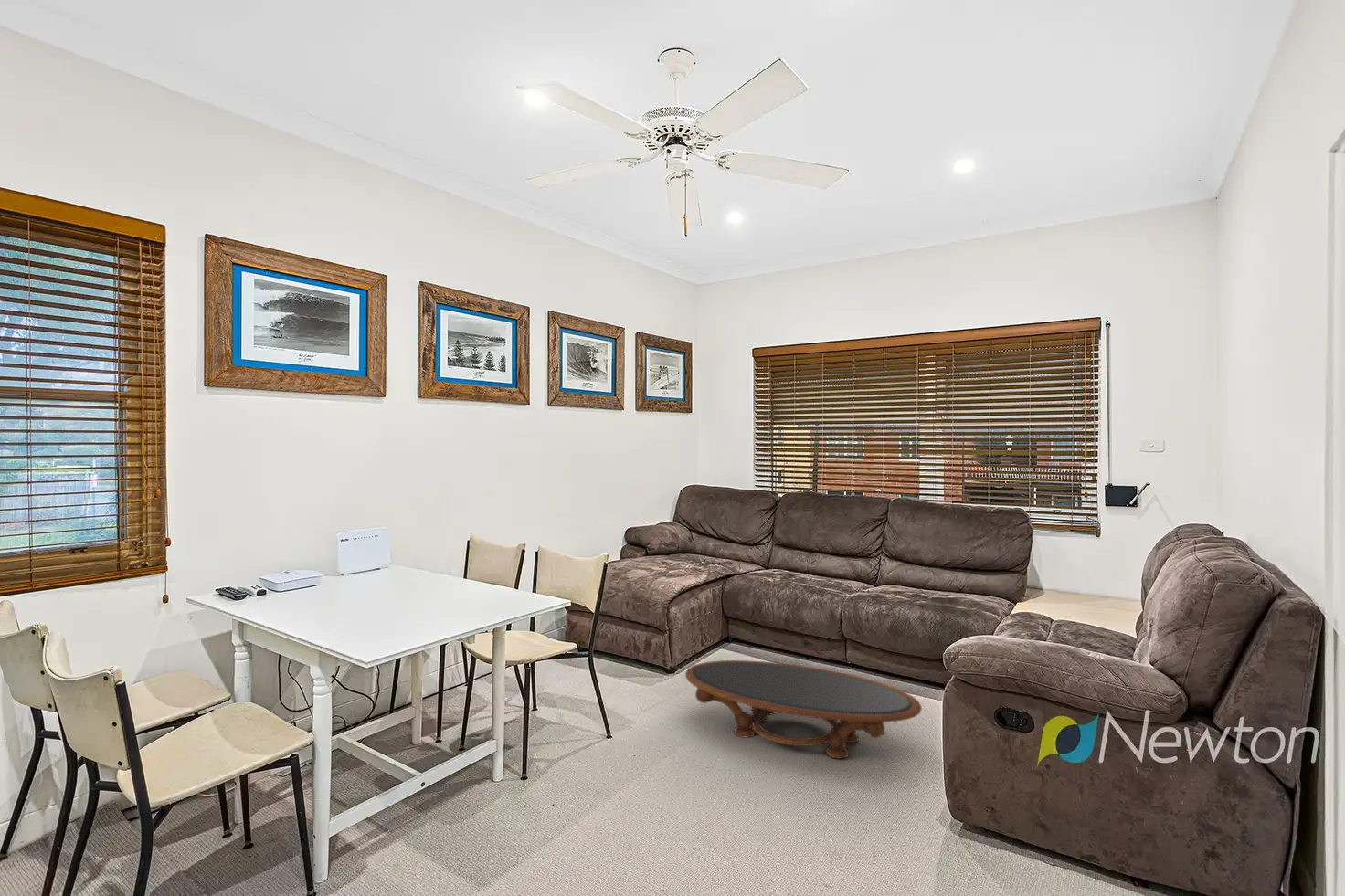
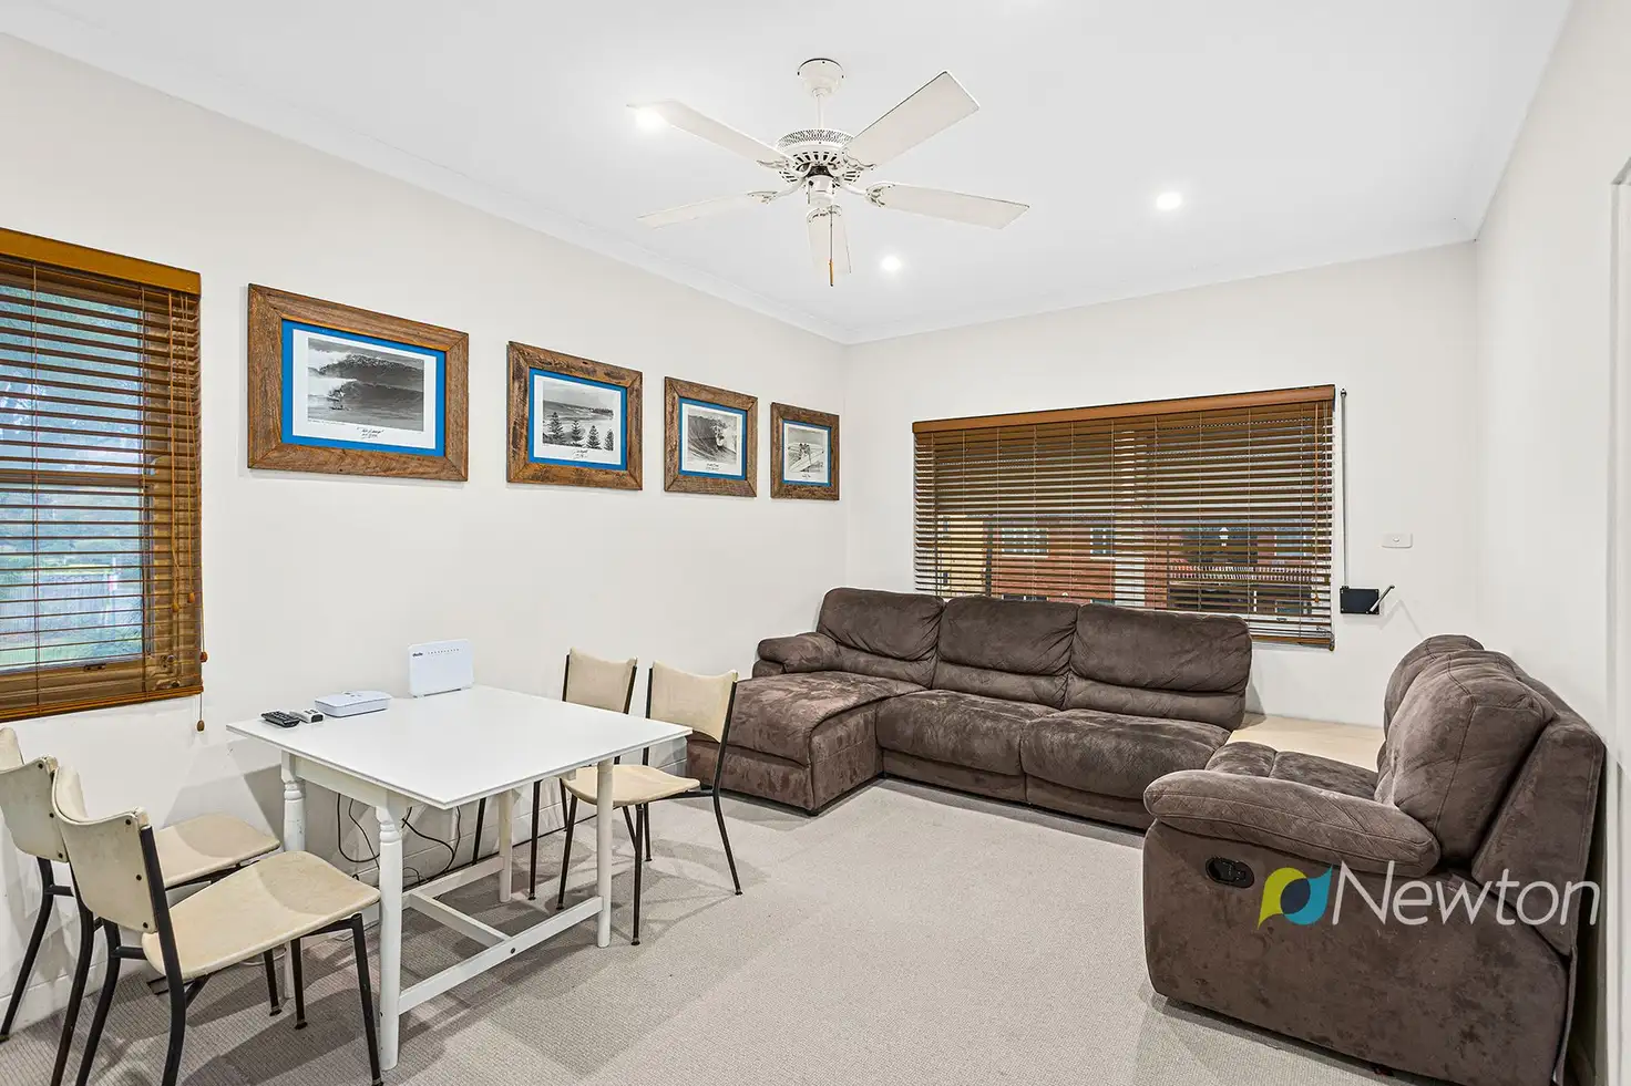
- coffee table [684,659,923,760]
